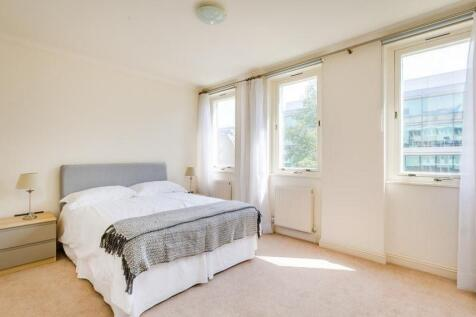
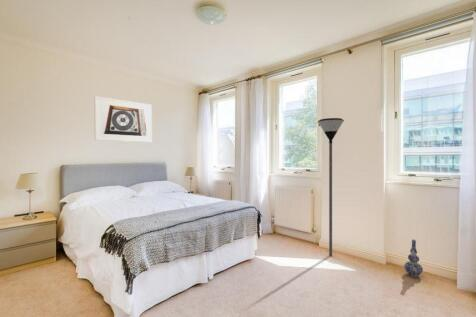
+ vase [403,238,424,278]
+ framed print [93,95,153,143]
+ floor lamp [317,117,345,257]
